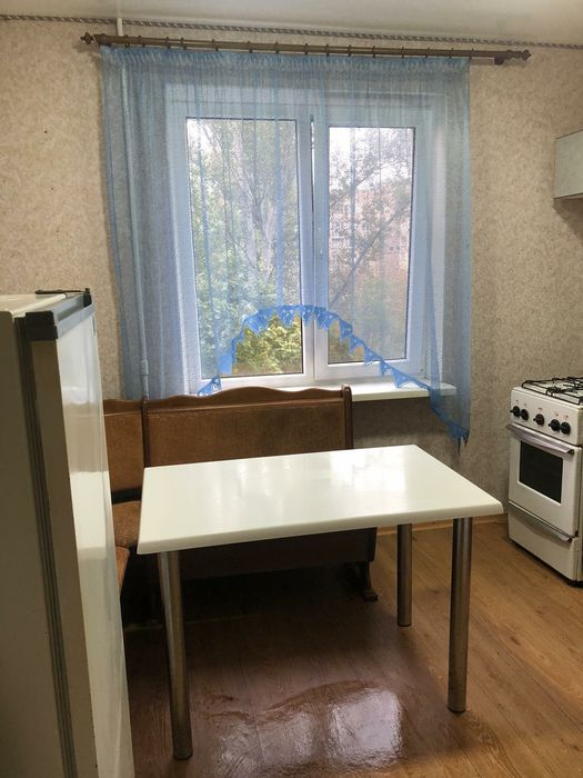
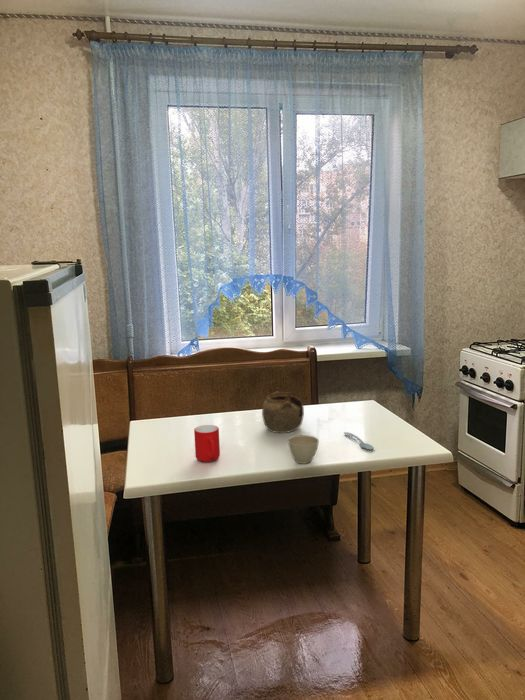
+ spoon [343,431,375,451]
+ cup [193,424,221,463]
+ teapot [261,391,305,434]
+ flower pot [287,434,320,465]
